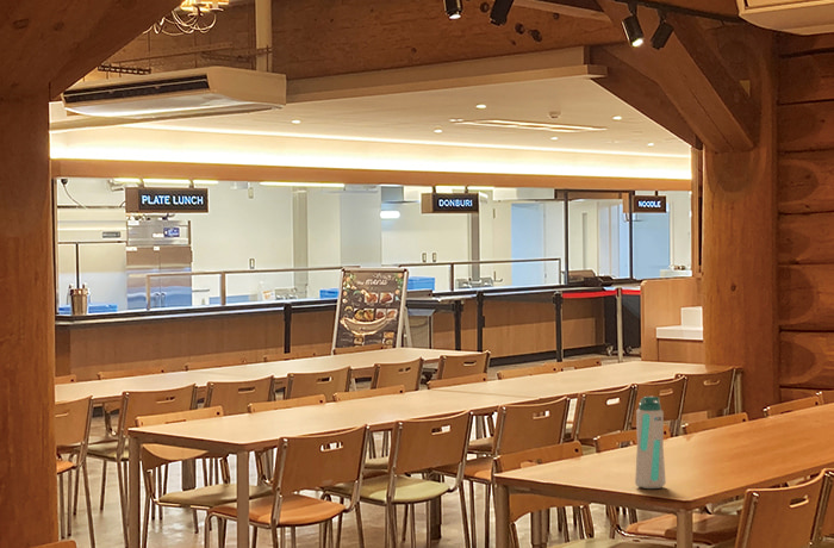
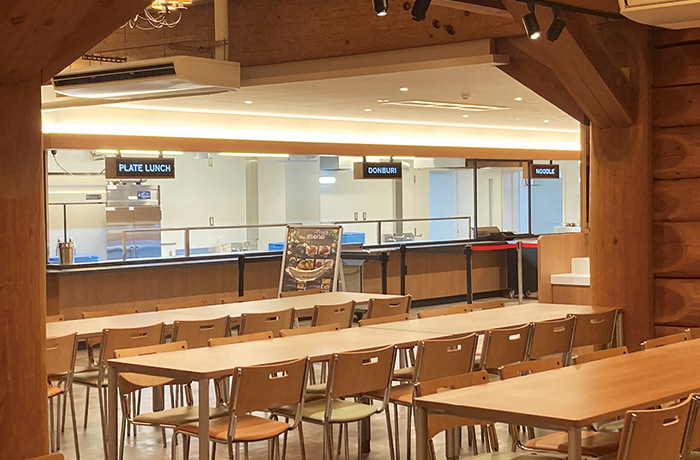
- water bottle [634,396,667,490]
